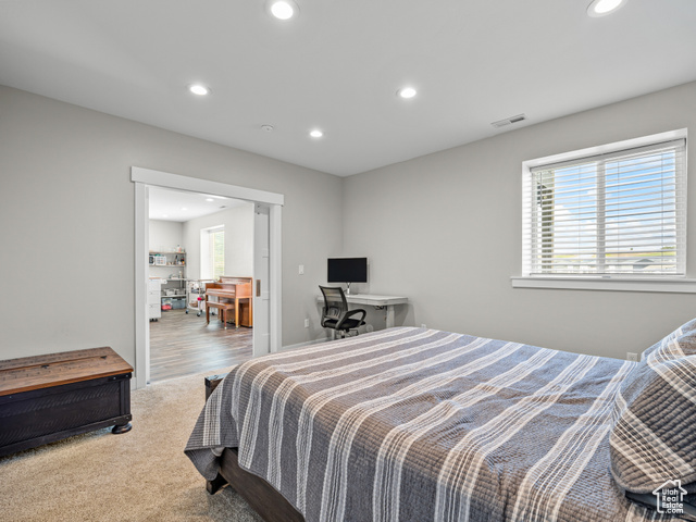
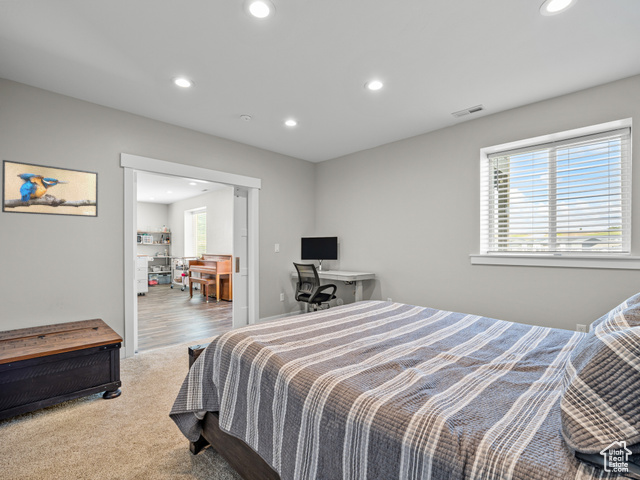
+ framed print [1,159,99,218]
